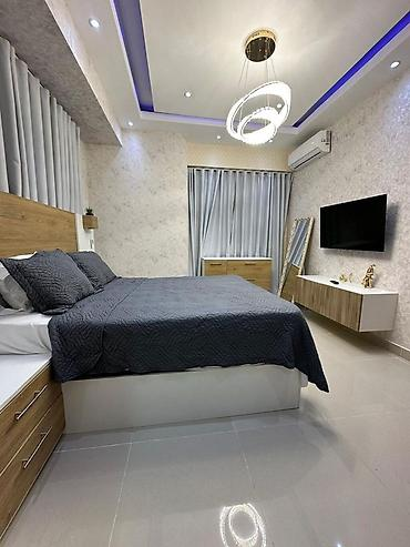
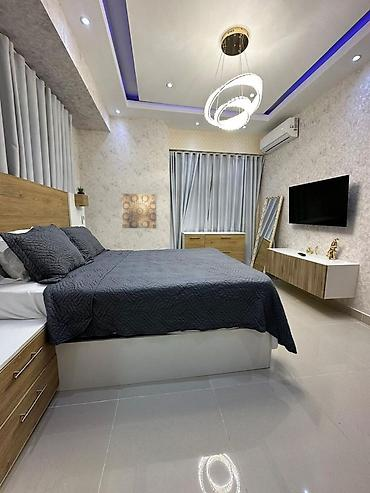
+ wall art [121,193,157,229]
